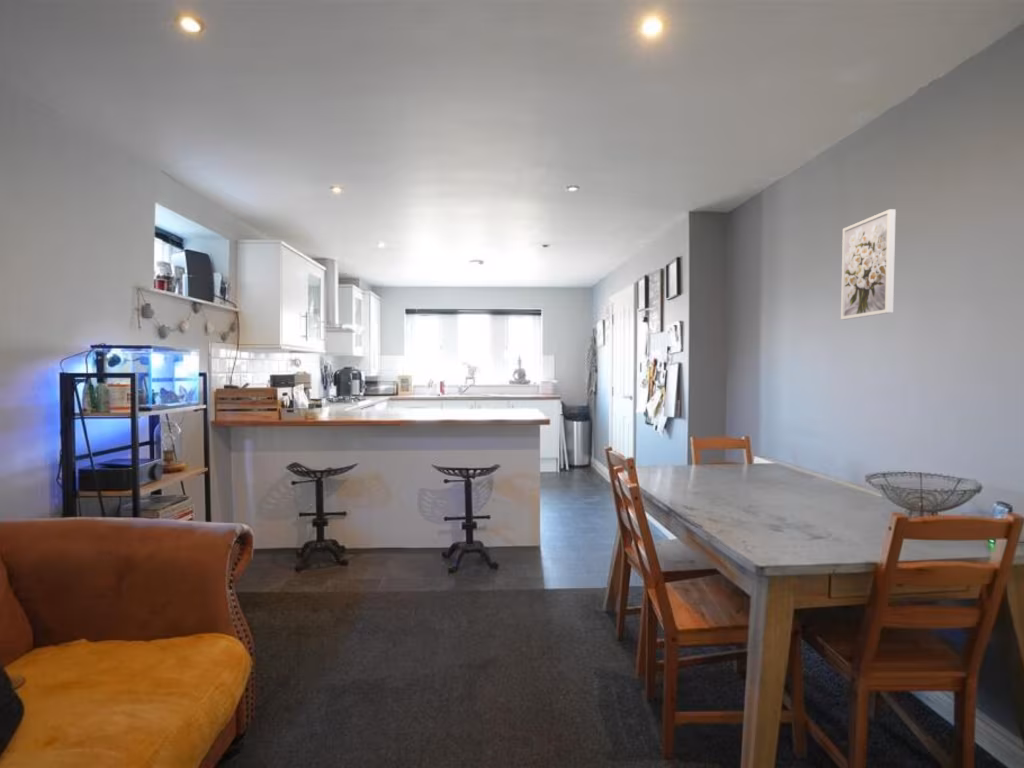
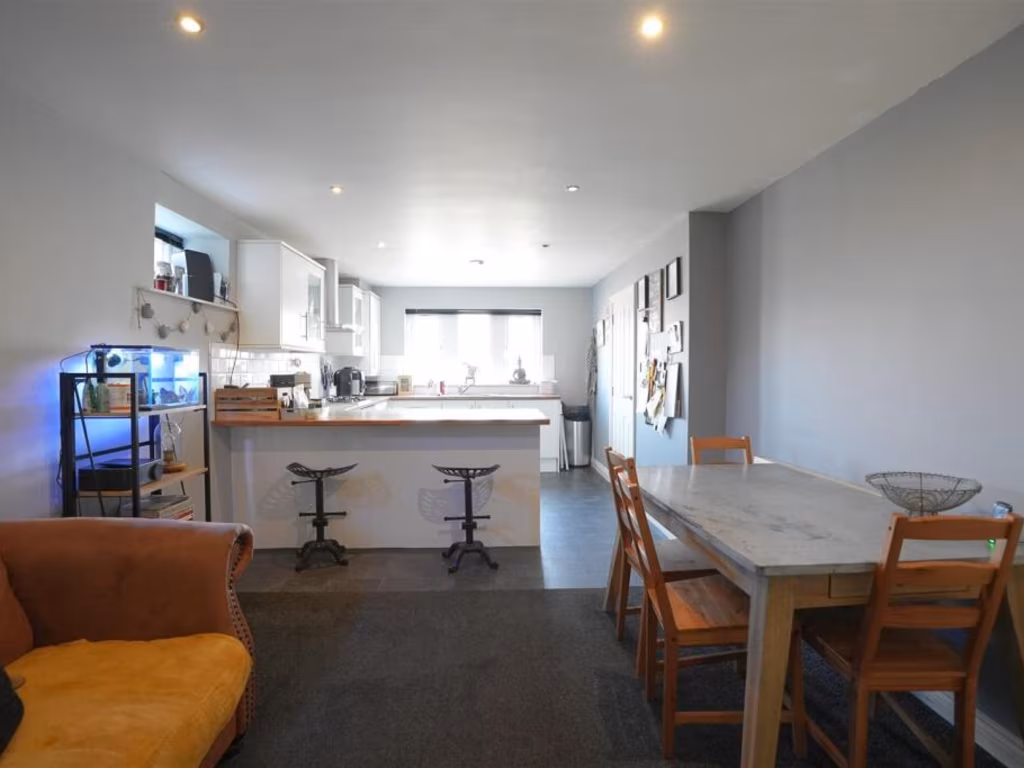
- wall art [840,208,897,320]
